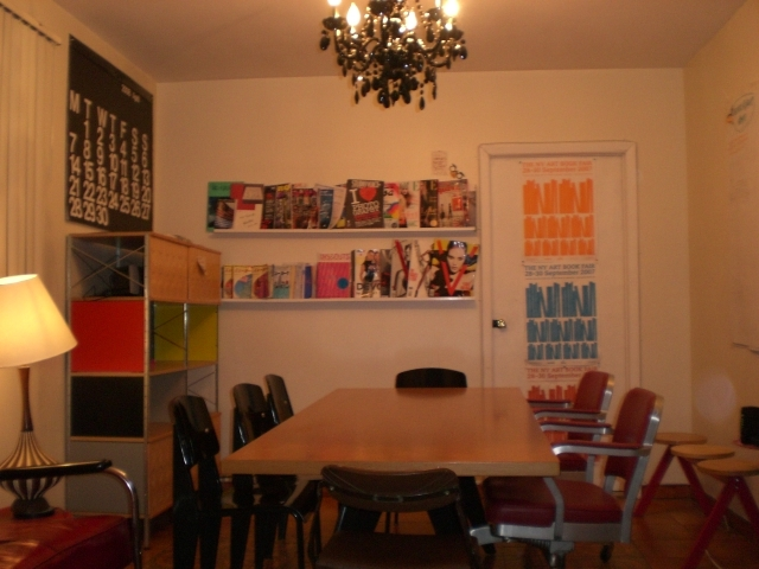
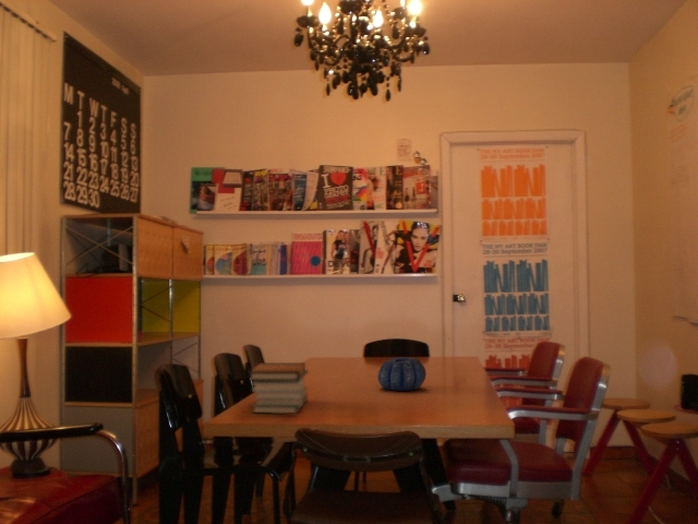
+ decorative bowl [376,356,428,392]
+ book stack [248,361,310,415]
